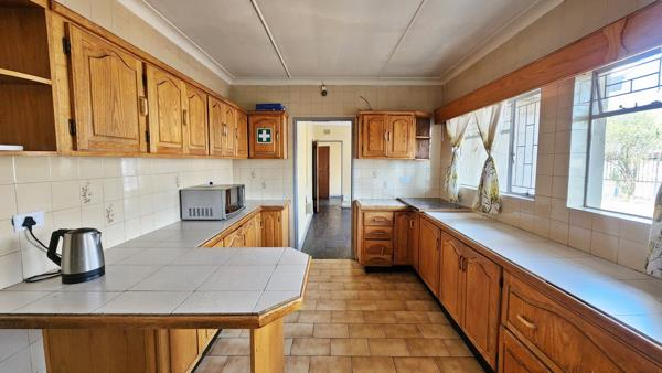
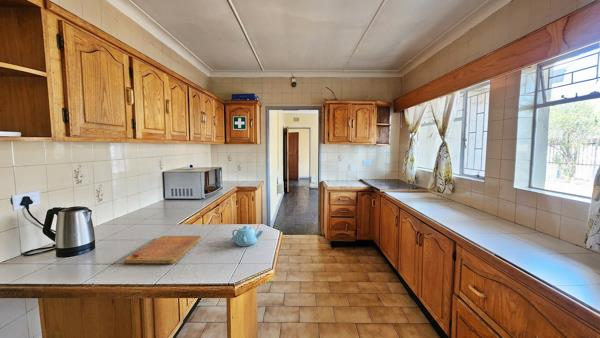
+ cutting board [123,235,202,264]
+ teapot [230,225,264,247]
